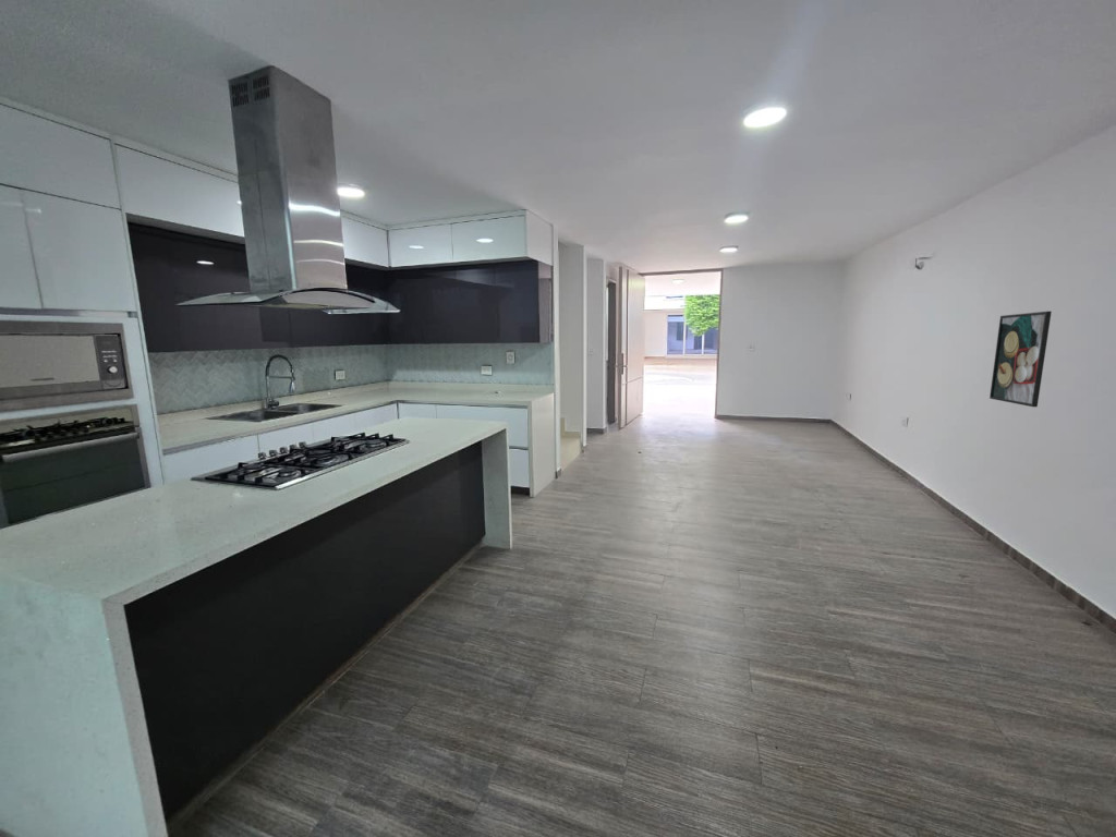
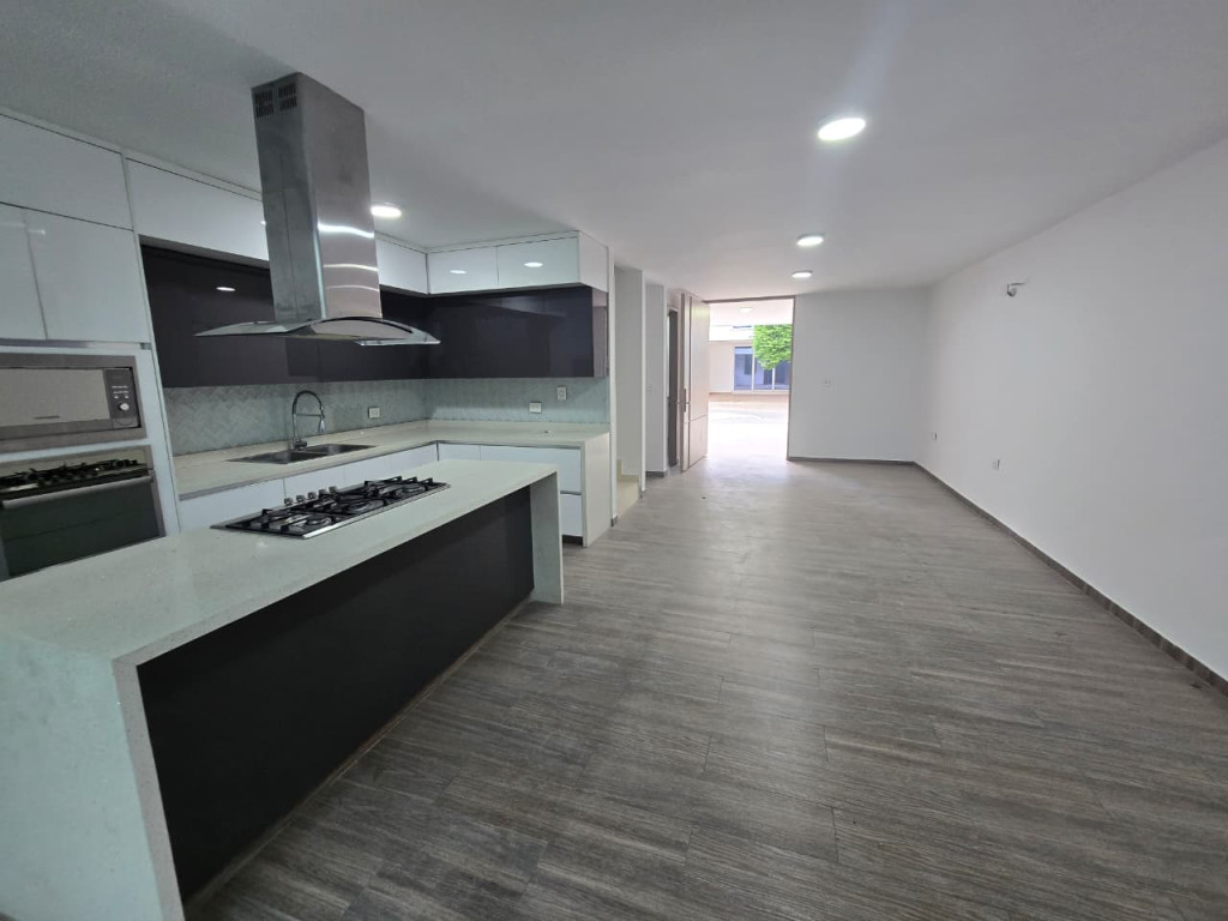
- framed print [988,311,1053,408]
